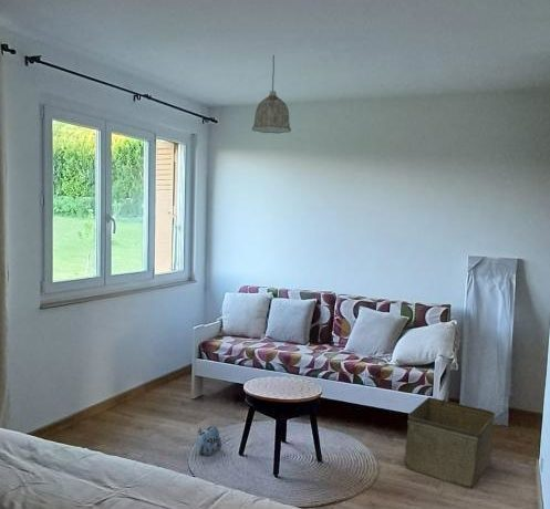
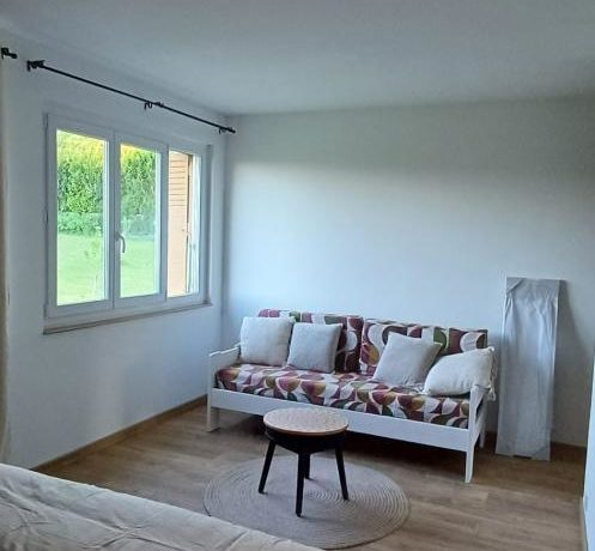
- pendant lamp [251,54,292,135]
- storage bin [403,396,496,490]
- plush toy [196,425,222,457]
